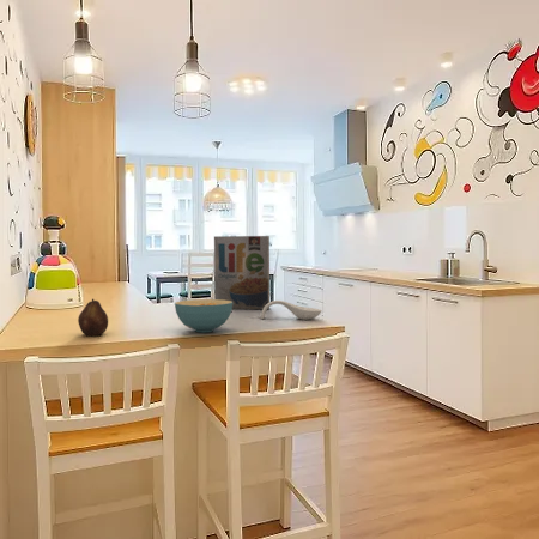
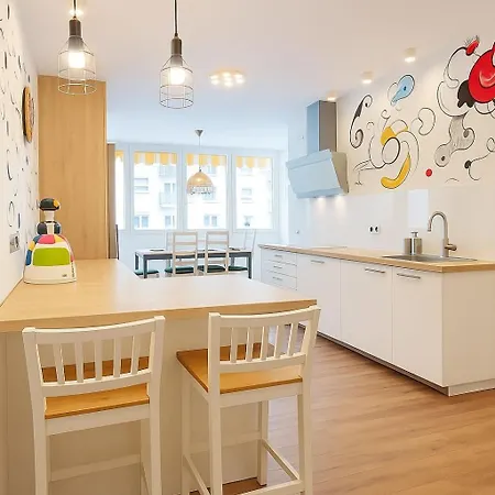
- cereal box [213,235,271,310]
- fruit [77,298,109,338]
- cereal bowl [174,298,234,333]
- spoon rest [260,299,322,321]
